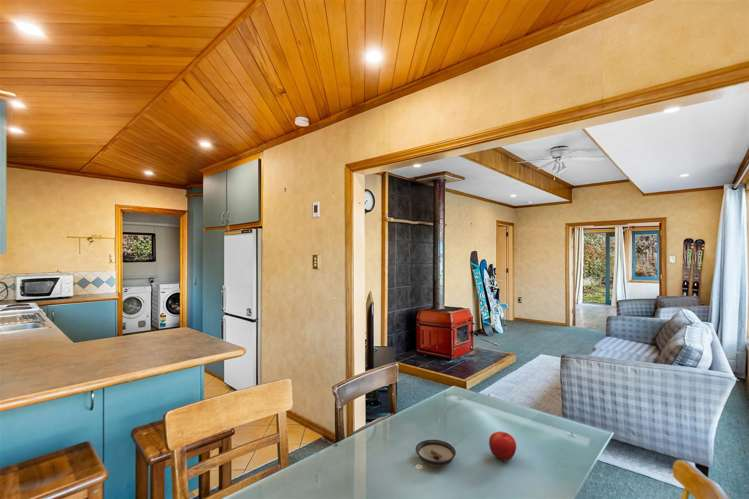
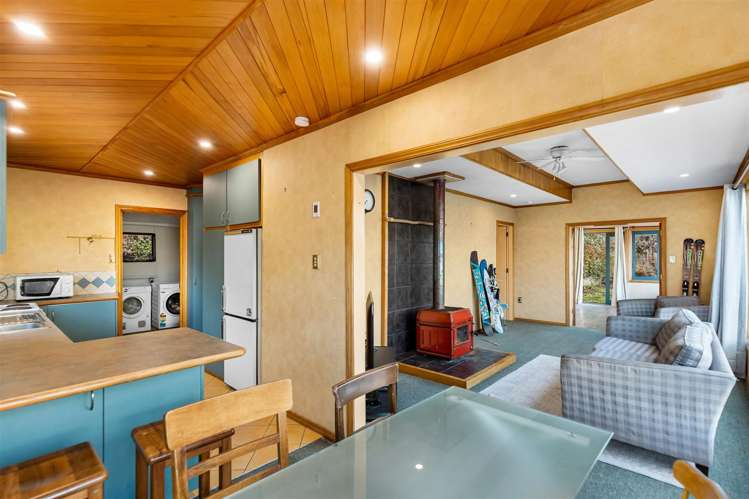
- saucer [415,439,457,467]
- fruit [488,431,517,462]
